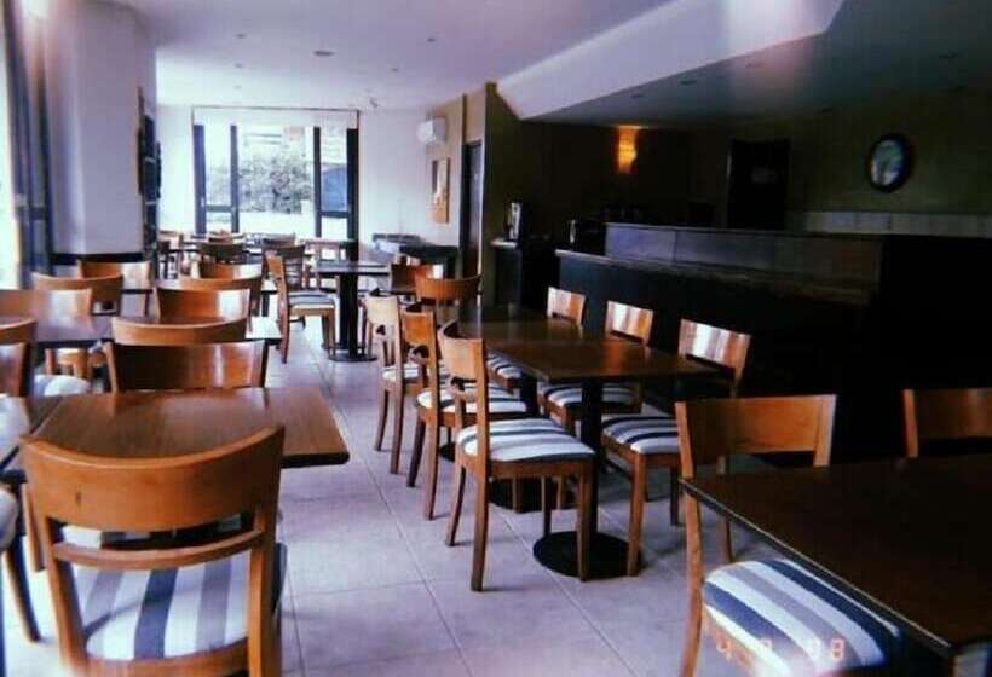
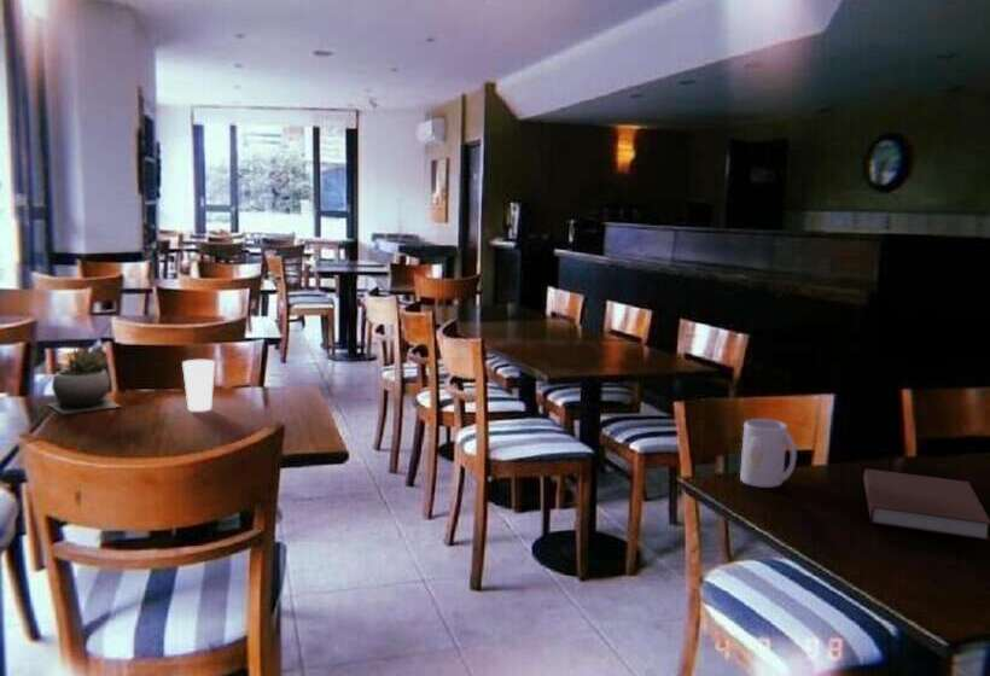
+ notebook [863,467,990,542]
+ succulent plant [45,345,123,415]
+ mug [739,418,797,489]
+ cup [181,359,216,413]
